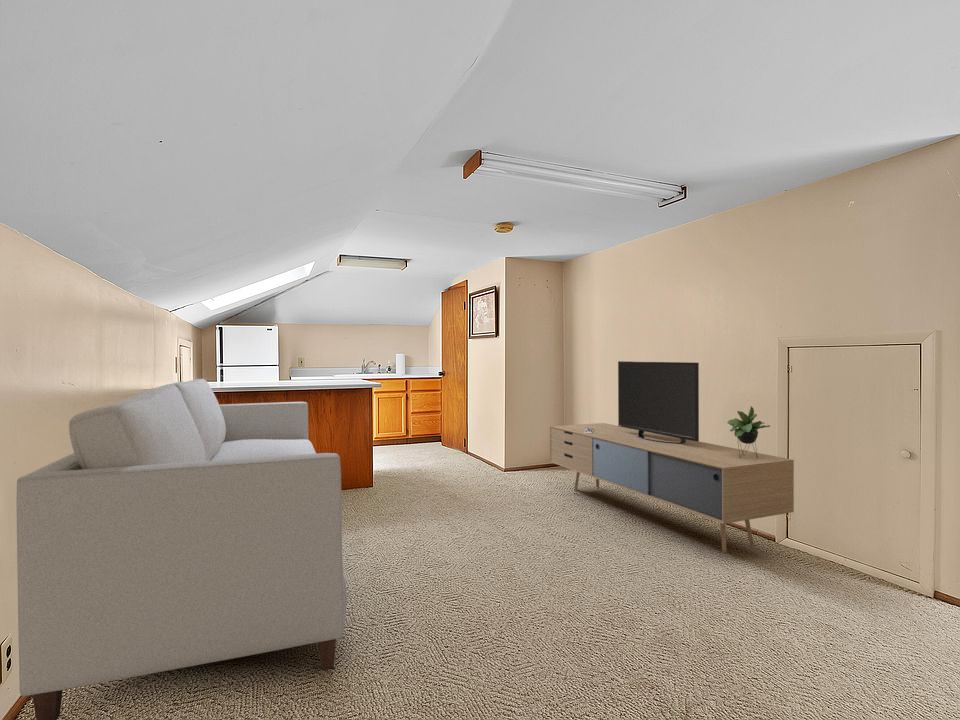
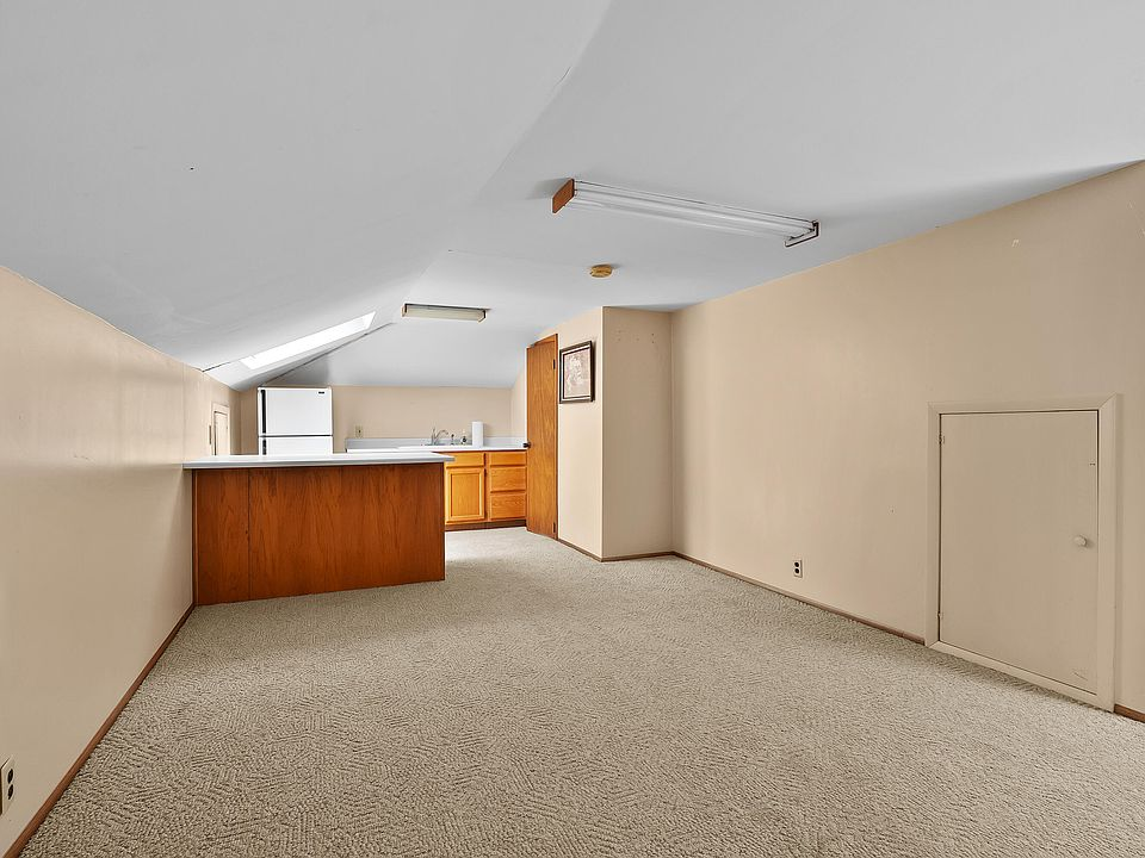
- media console [549,360,795,553]
- sofa [15,378,348,720]
